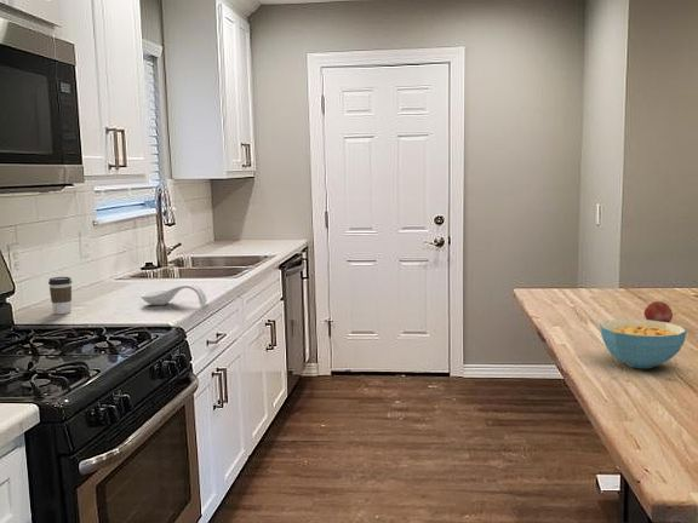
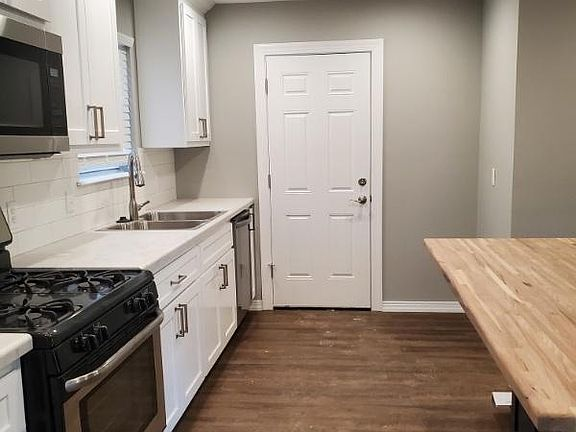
- cereal bowl [599,318,687,369]
- fruit [643,300,674,323]
- spoon rest [139,282,207,306]
- coffee cup [47,276,73,315]
